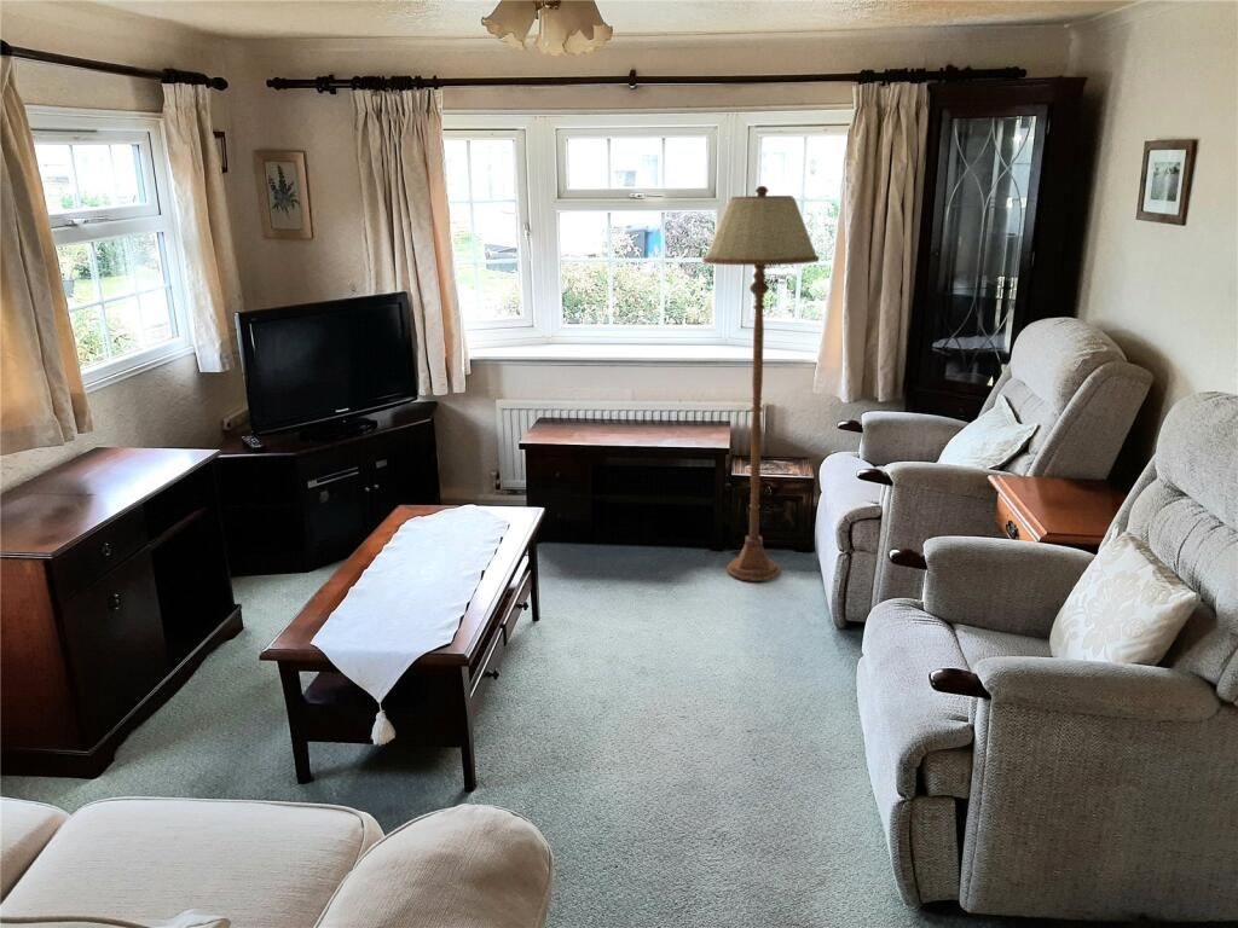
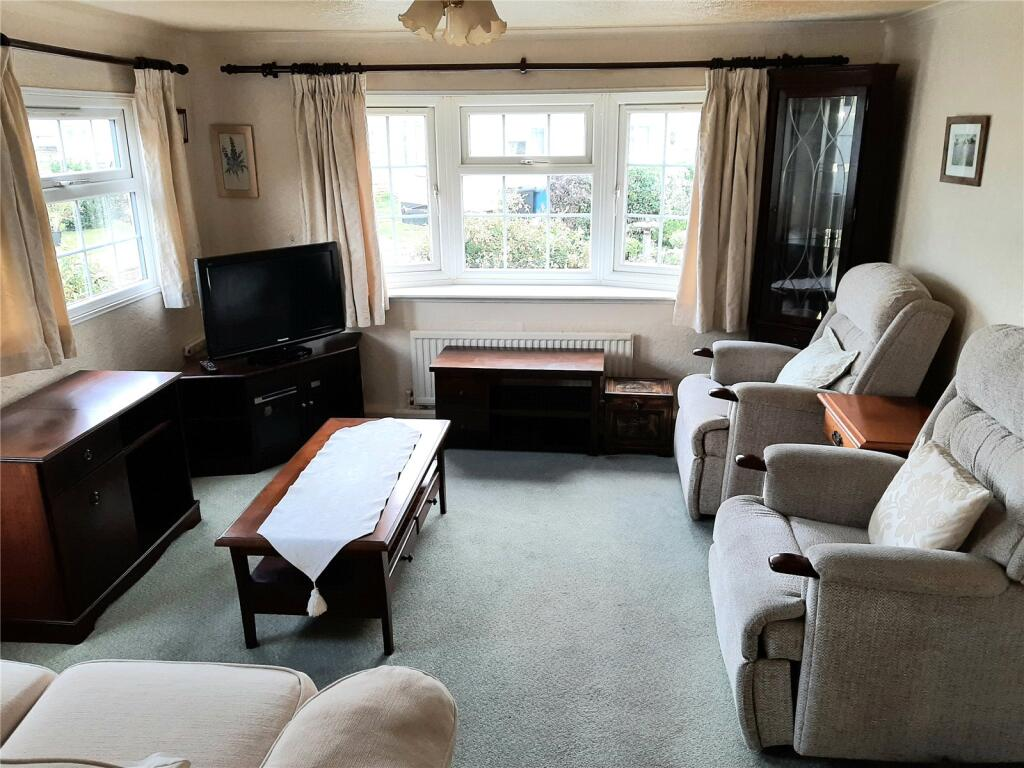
- floor lamp [701,185,820,582]
